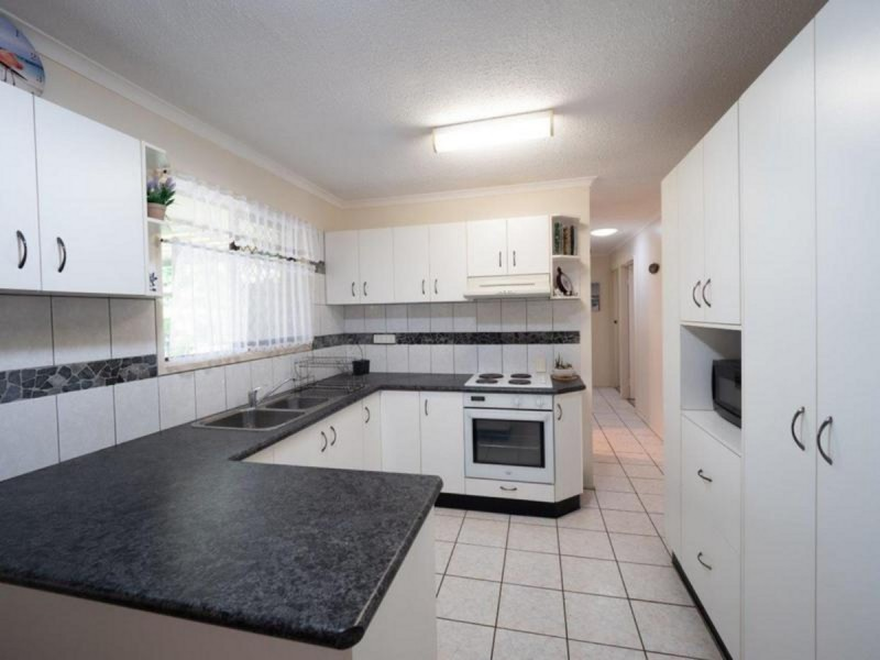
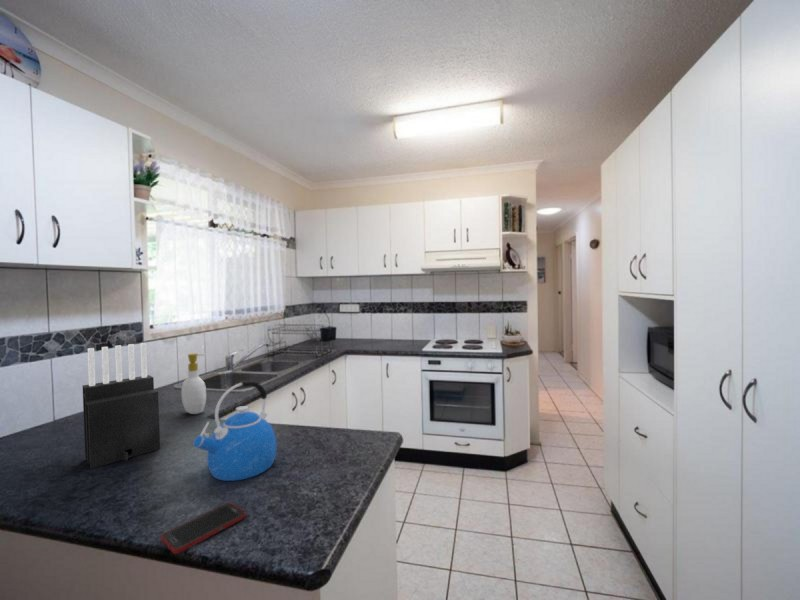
+ kettle [193,380,278,482]
+ knife block [82,342,161,470]
+ cell phone [160,502,247,555]
+ soap bottle [180,352,207,415]
